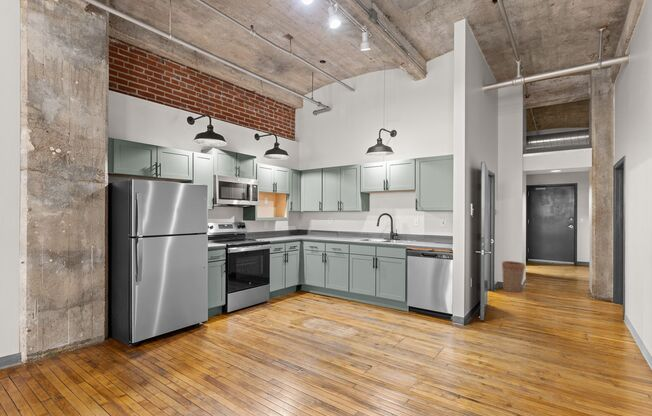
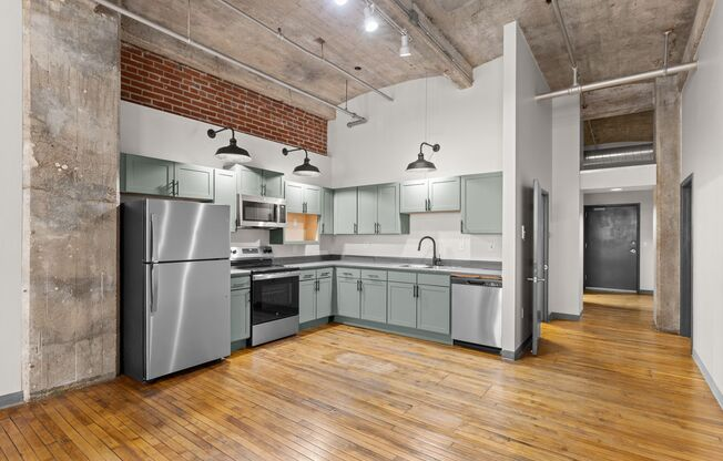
- basket [501,260,526,293]
